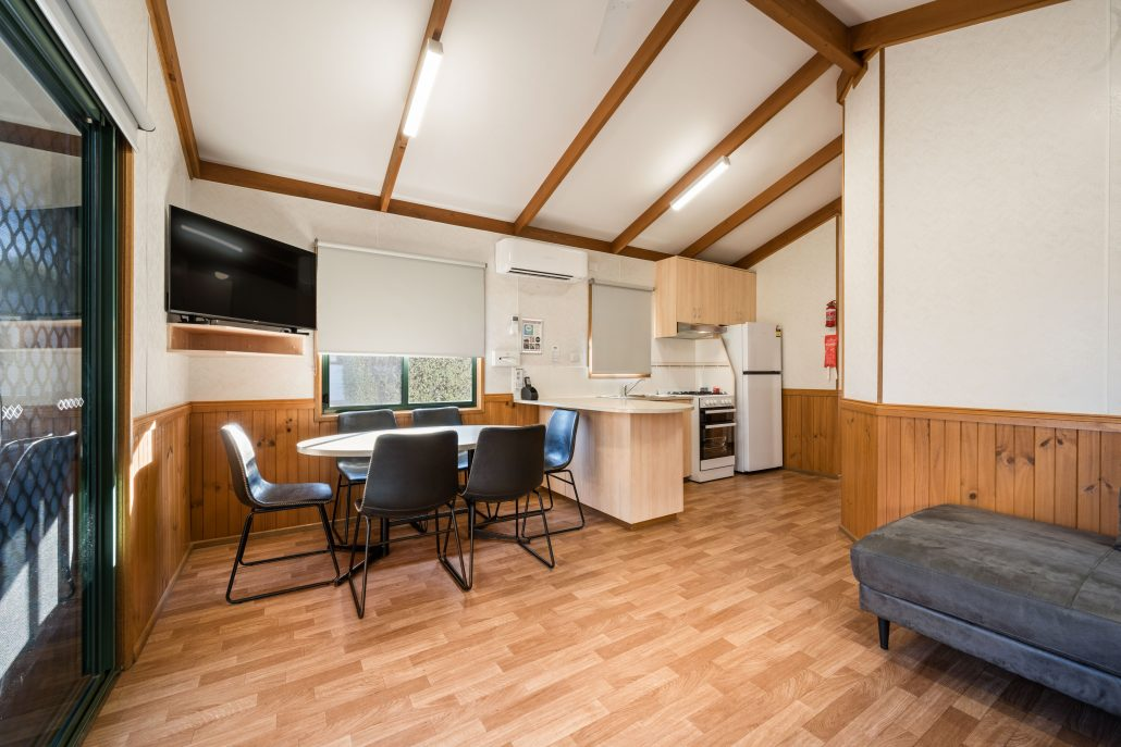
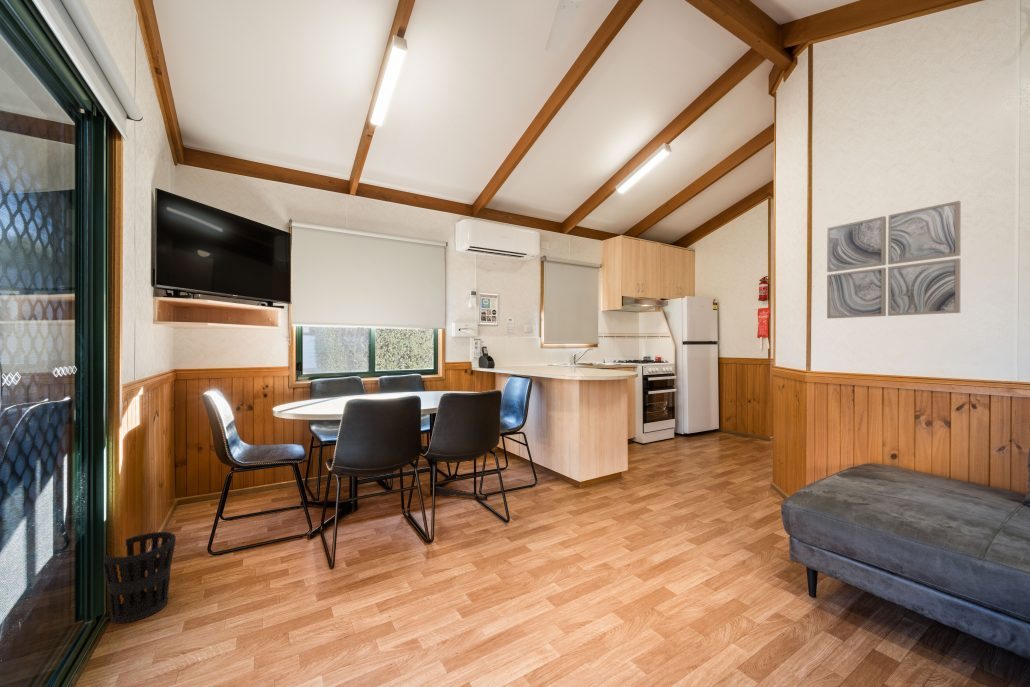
+ wall art [826,200,962,320]
+ wastebasket [103,531,177,625]
